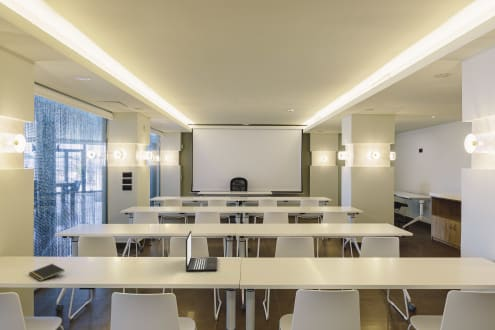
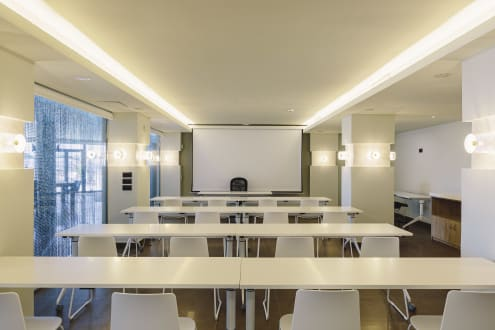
- notepad [28,263,65,282]
- laptop [185,230,218,273]
